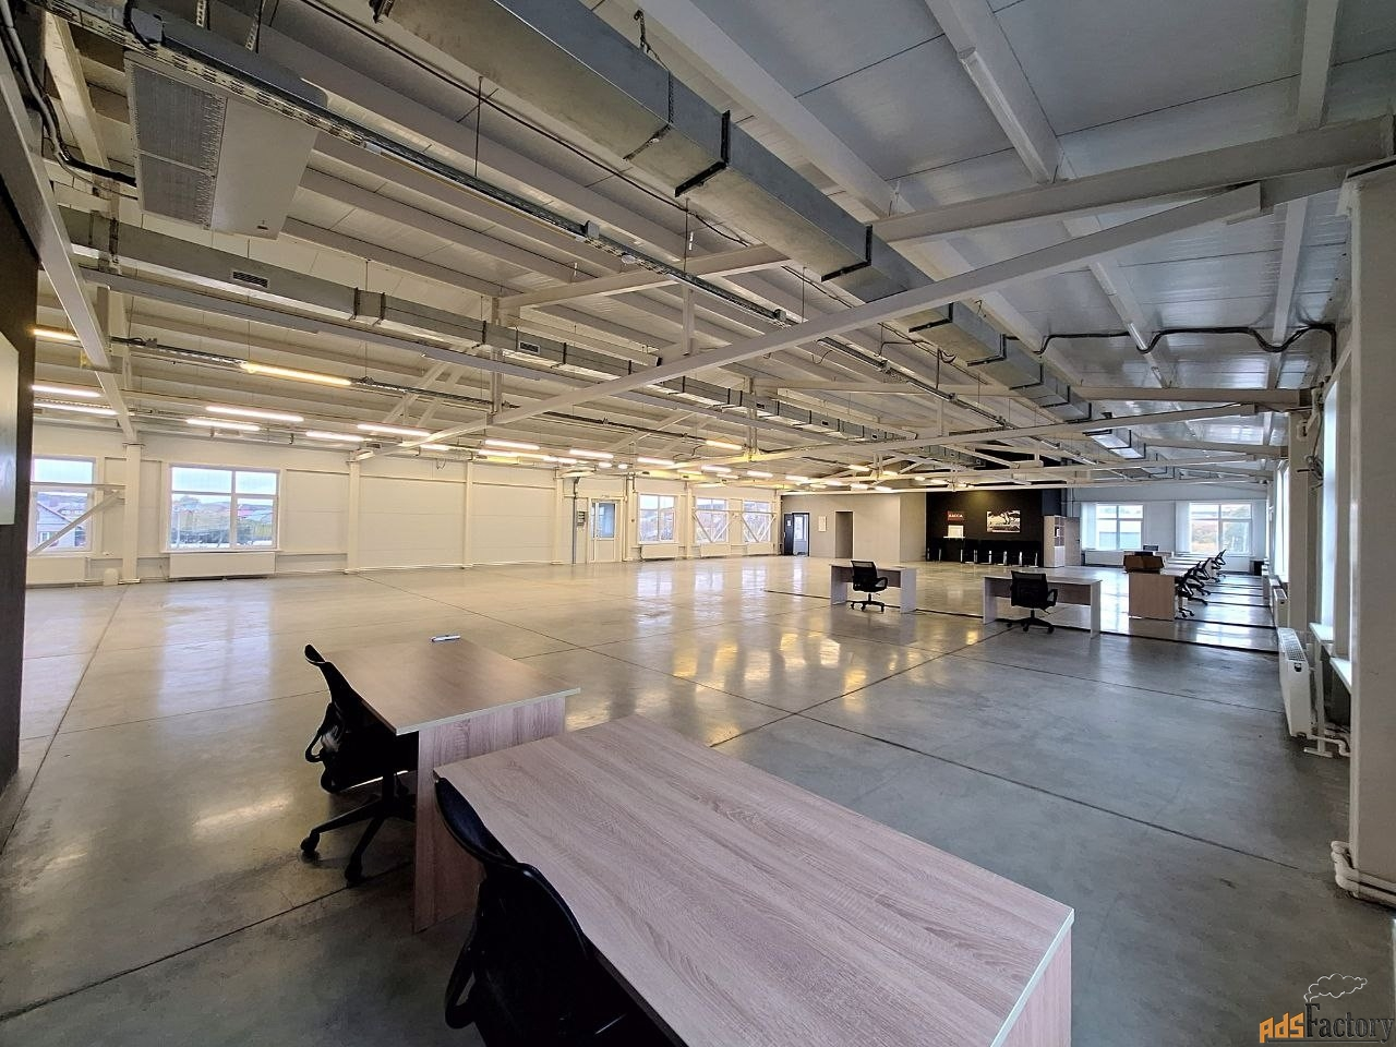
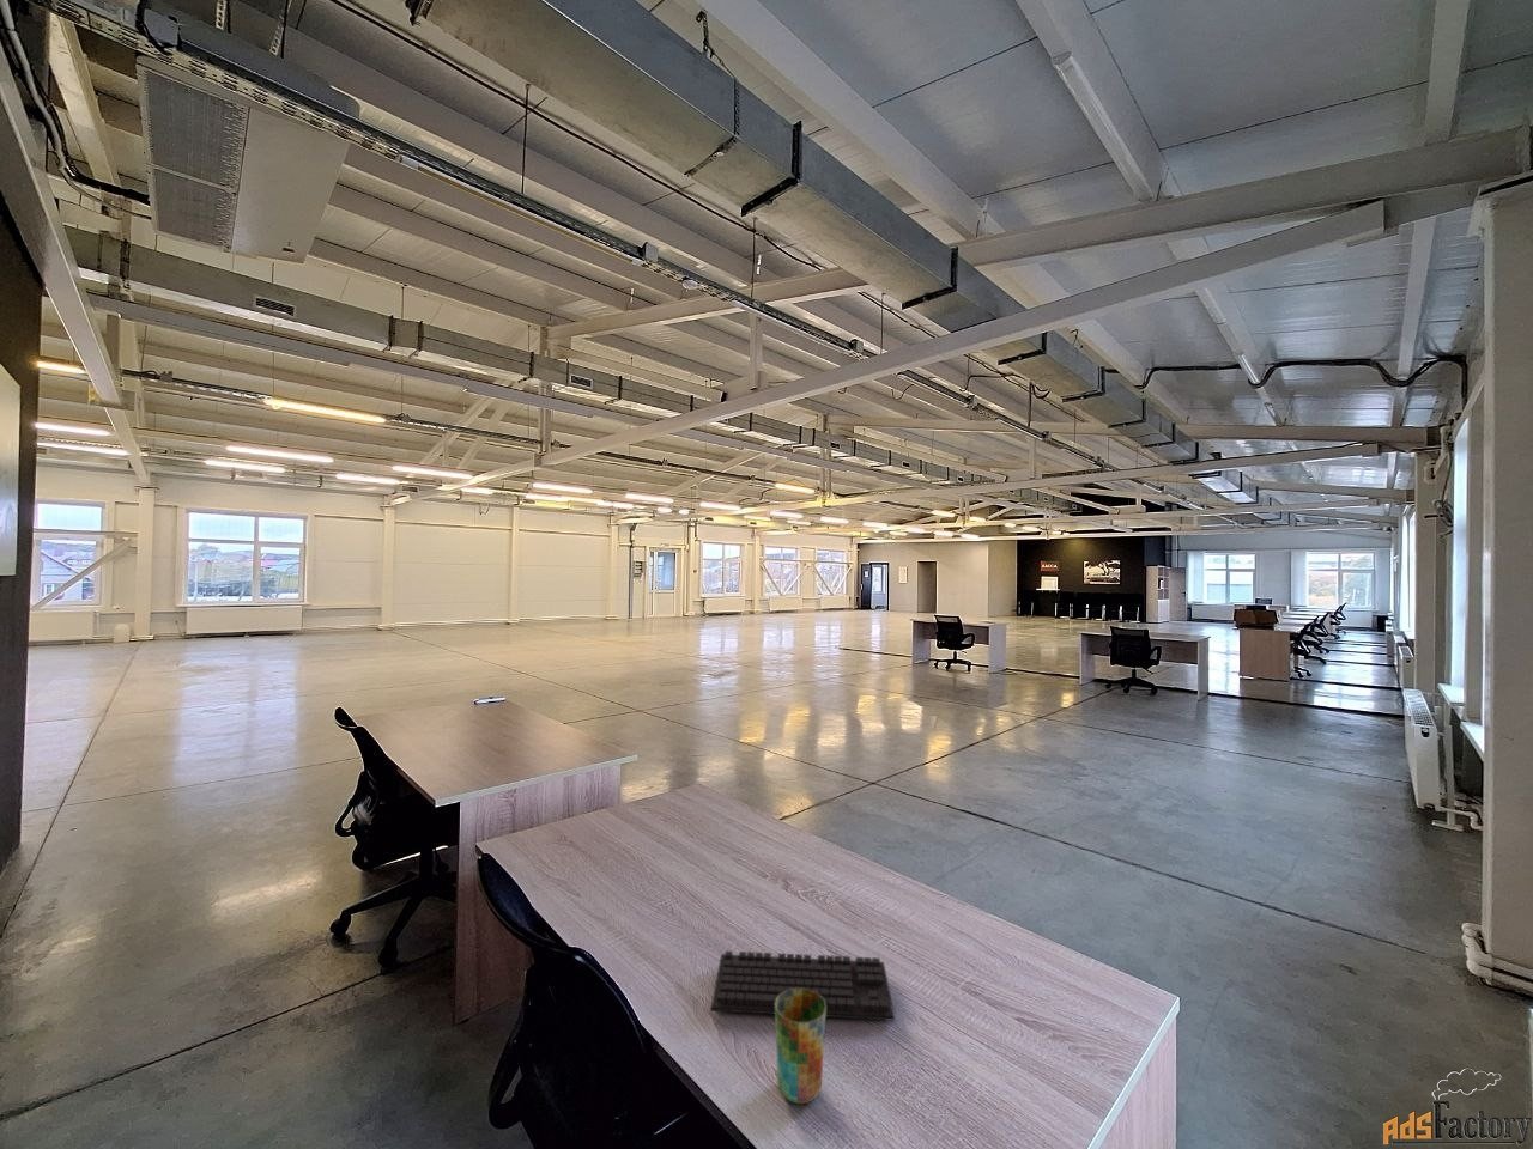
+ cup [774,988,827,1104]
+ keyboard [710,950,896,1022]
